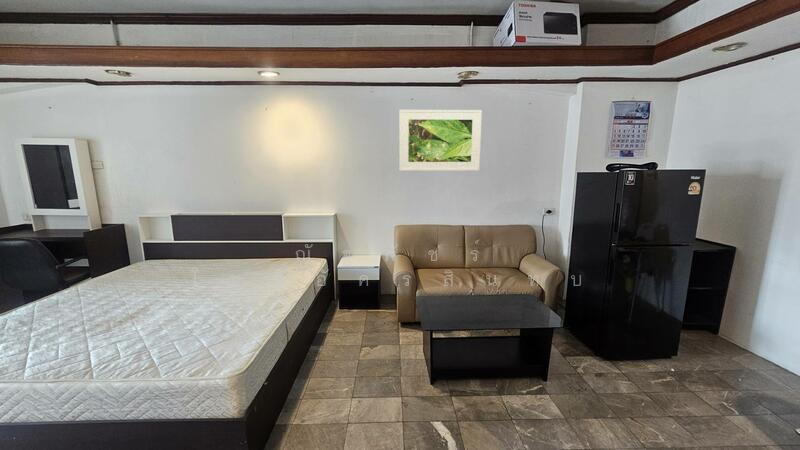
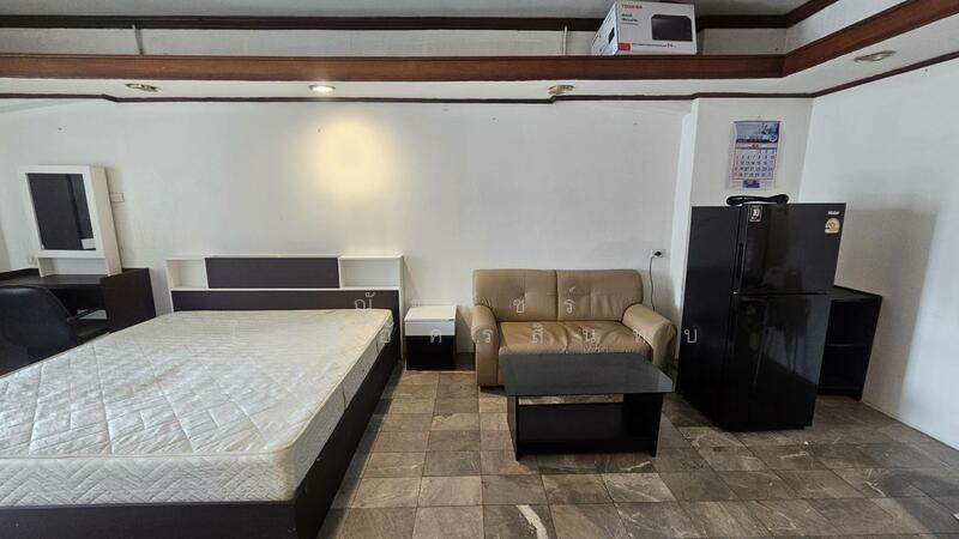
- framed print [398,109,483,172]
